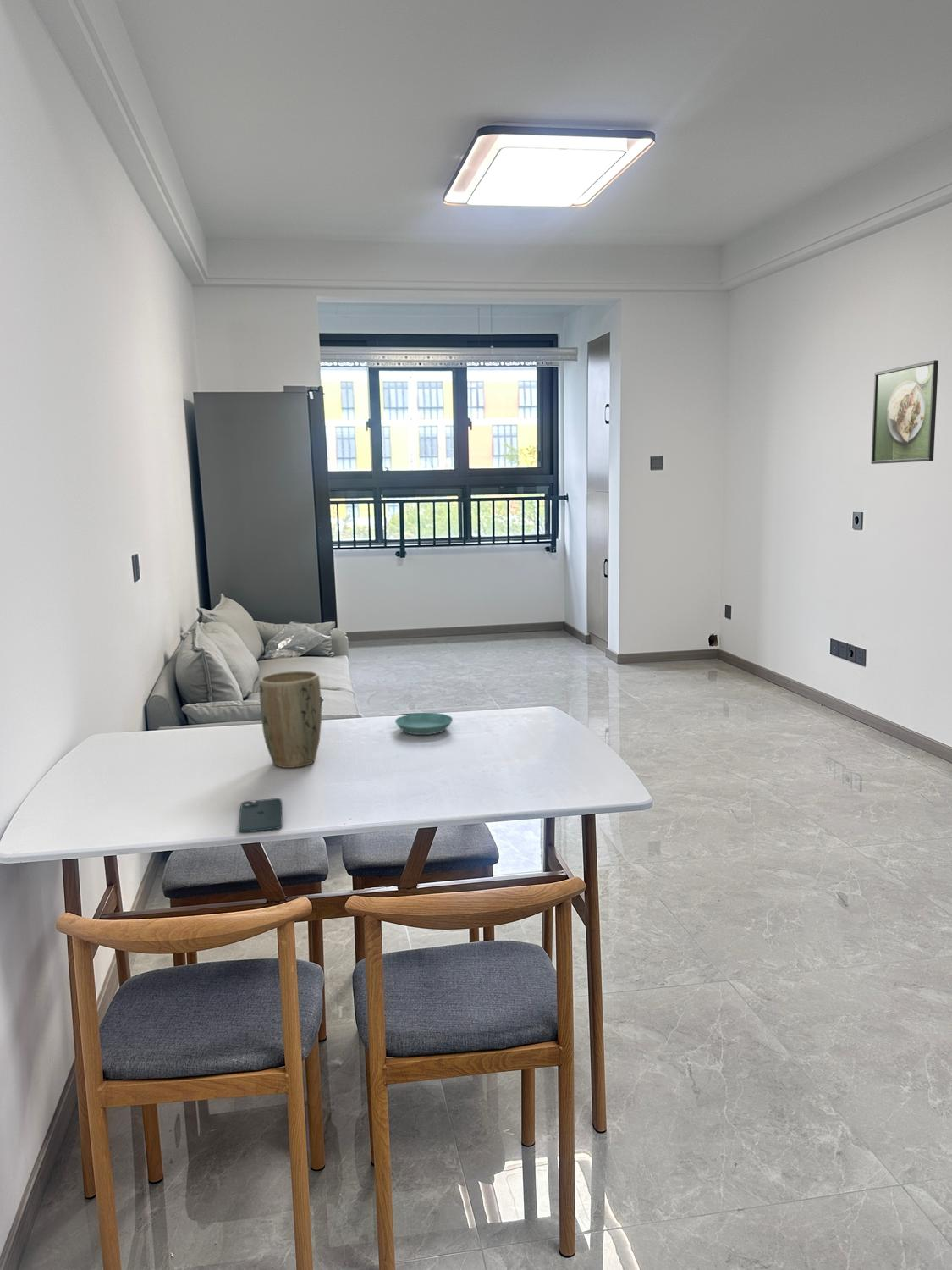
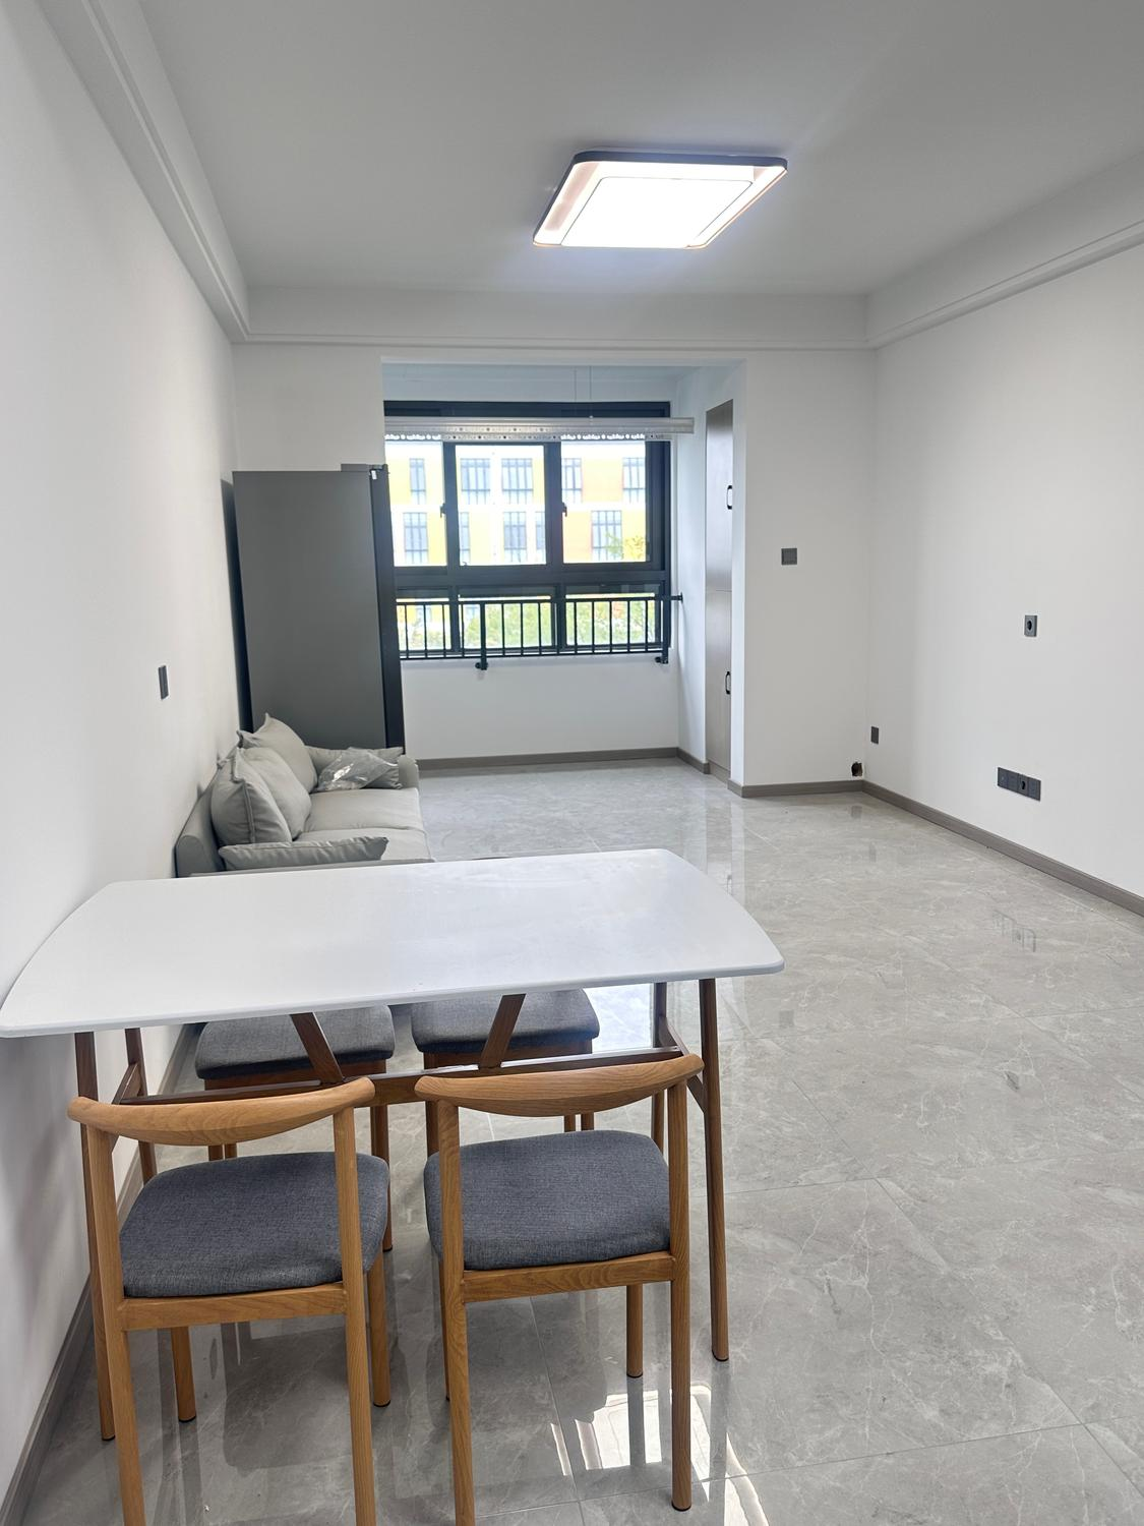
- smartphone [238,798,283,833]
- plant pot [258,670,322,769]
- saucer [394,712,454,736]
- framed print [871,359,939,465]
